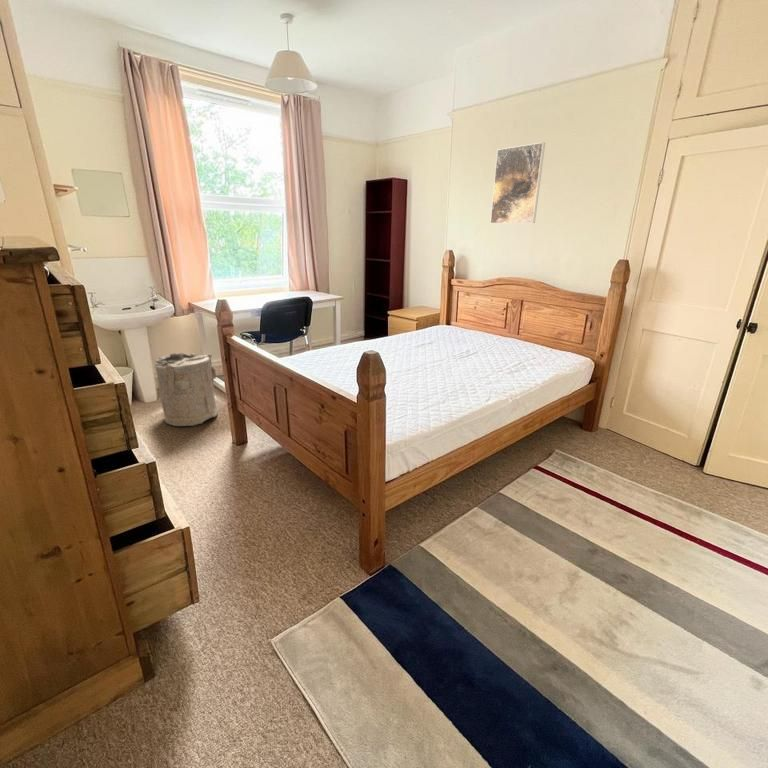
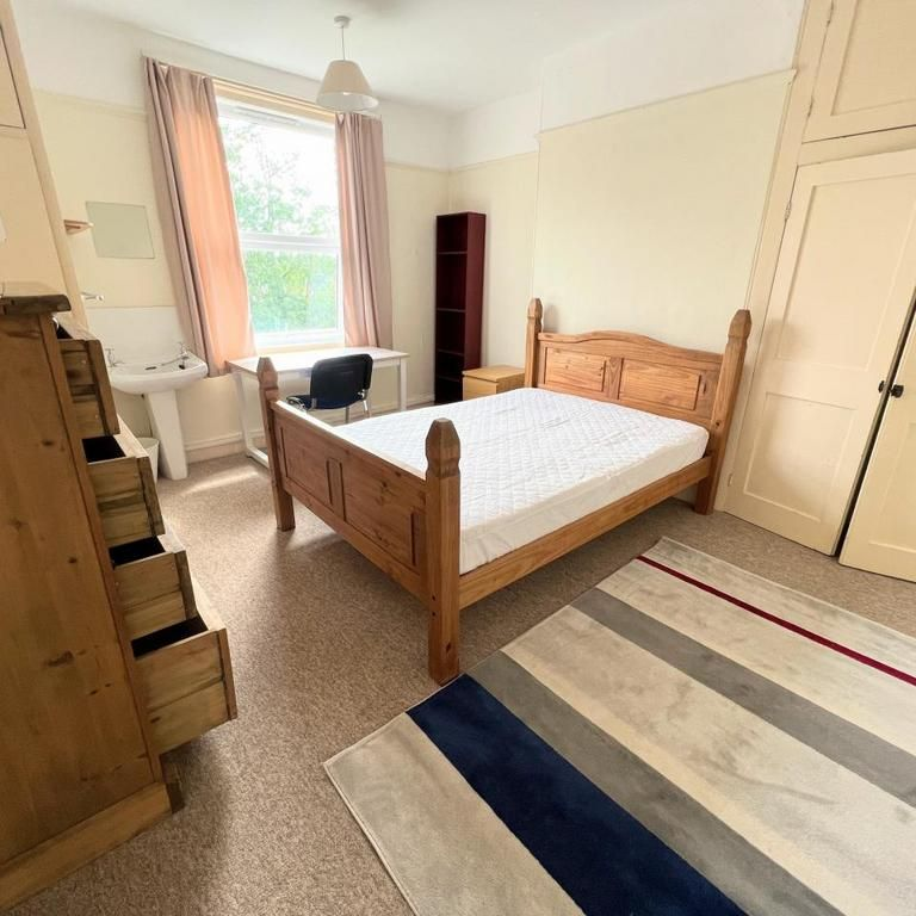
- laundry hamper [154,352,219,427]
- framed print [489,141,546,225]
